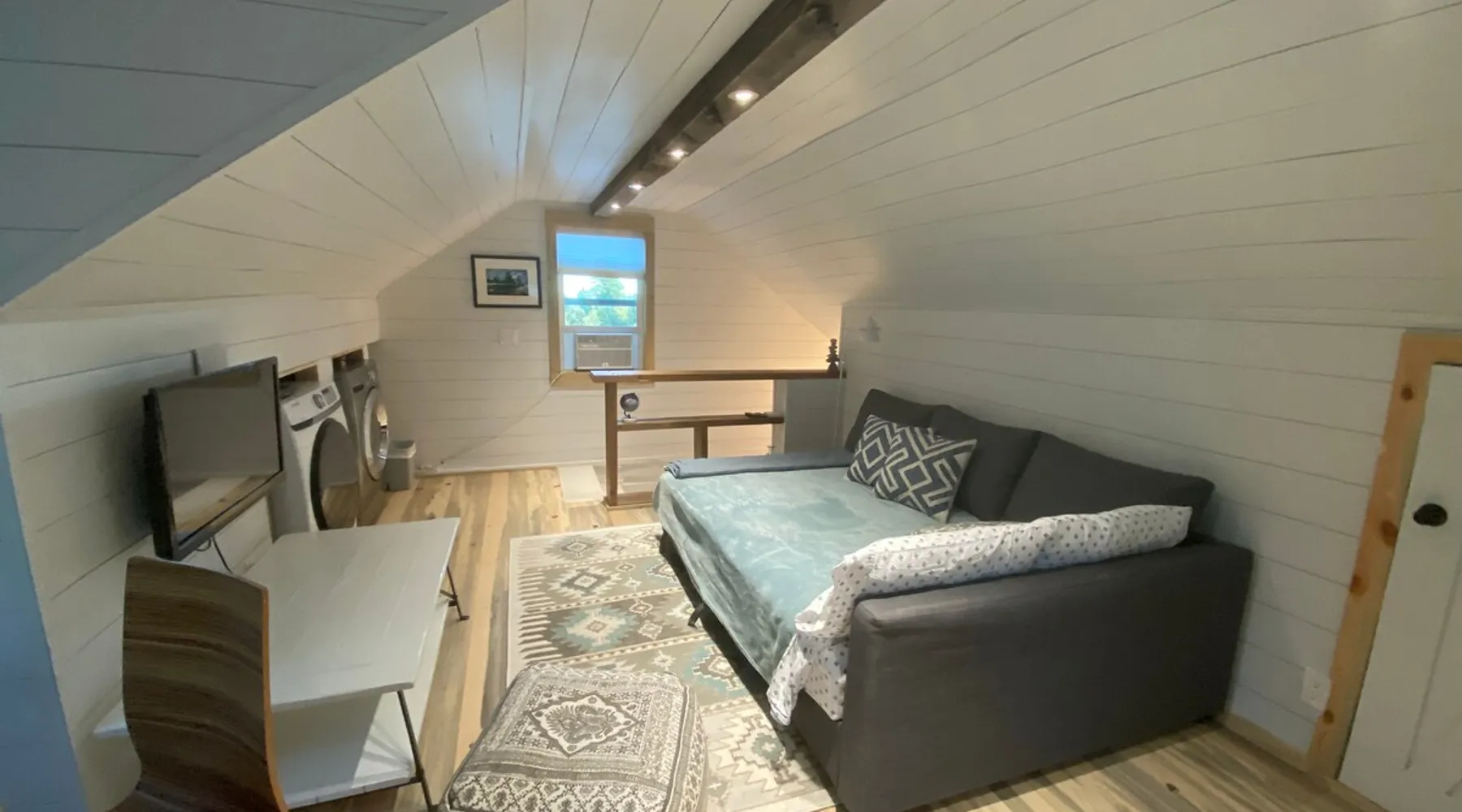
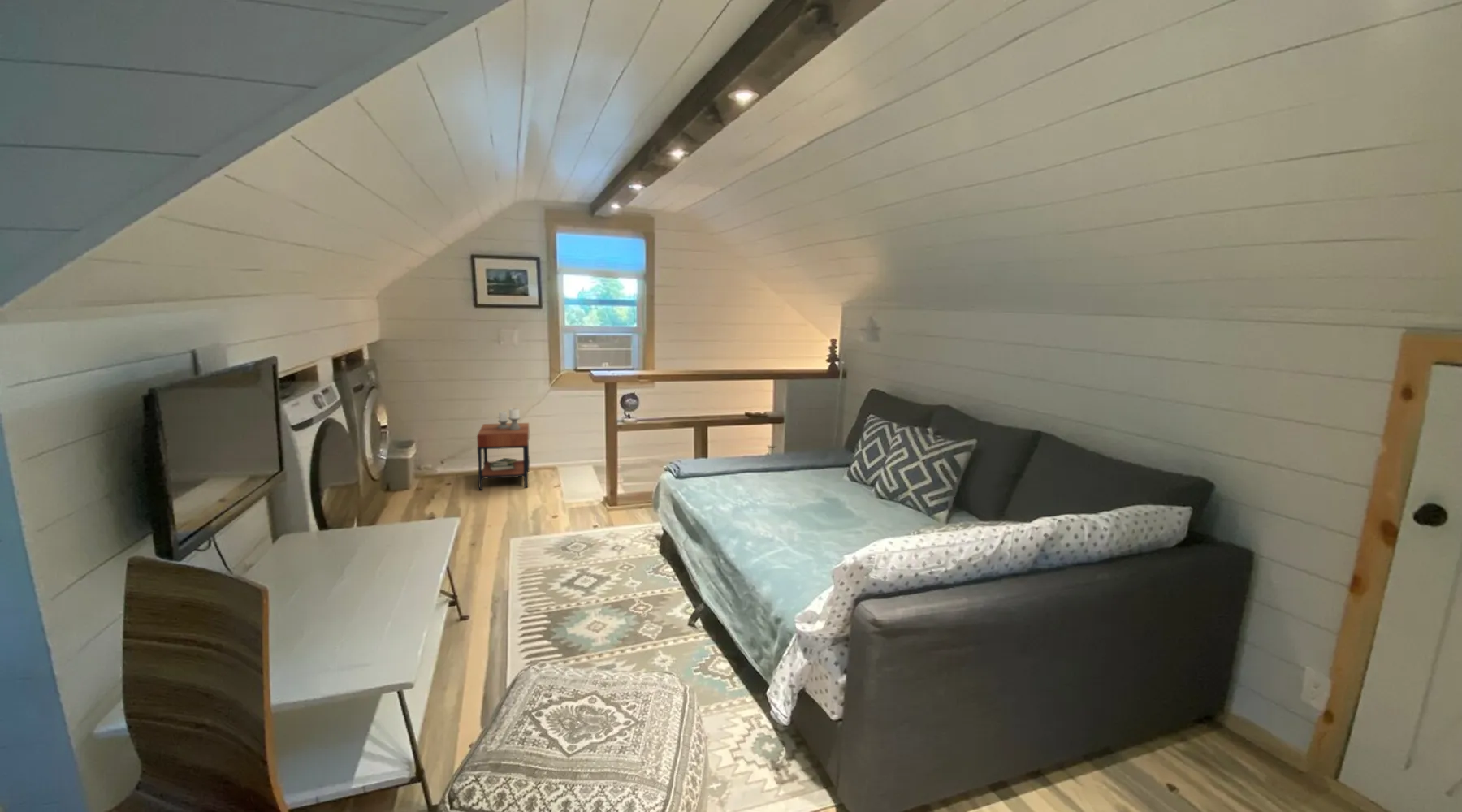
+ side table [476,408,530,490]
